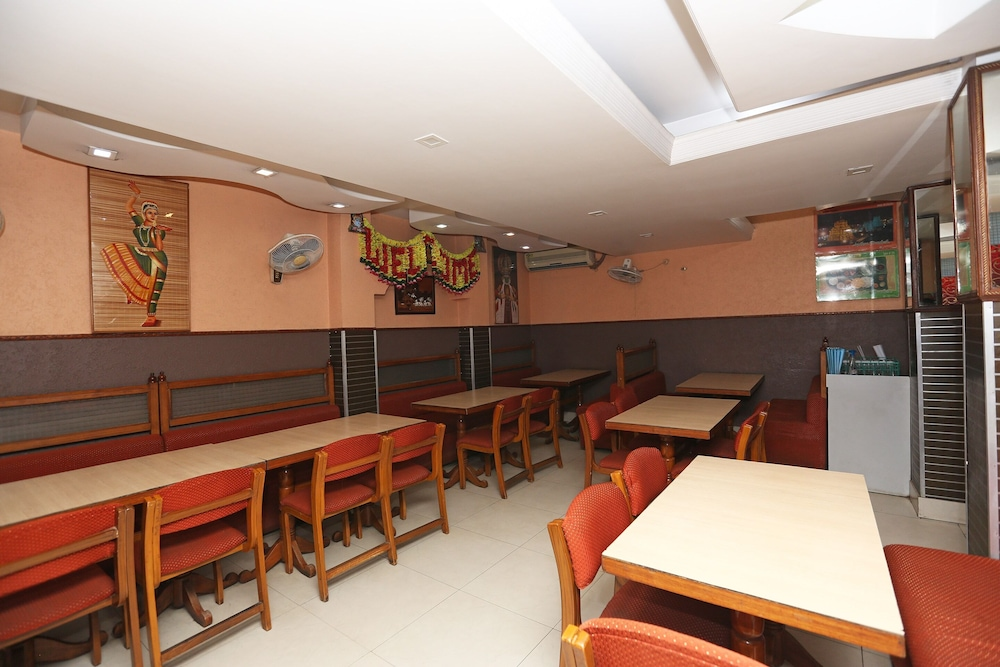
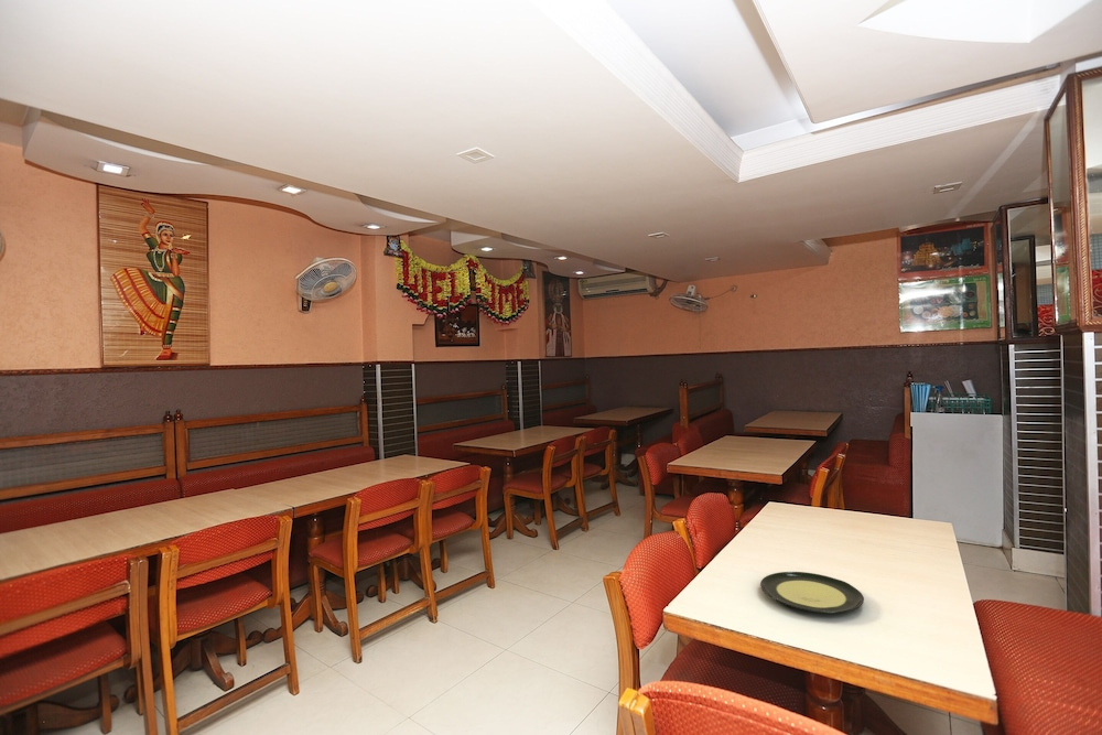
+ plate [759,571,865,614]
